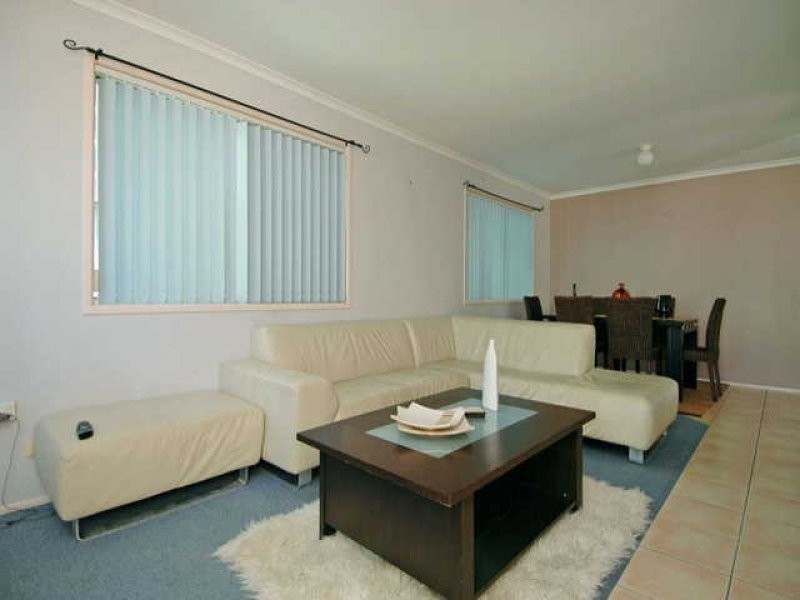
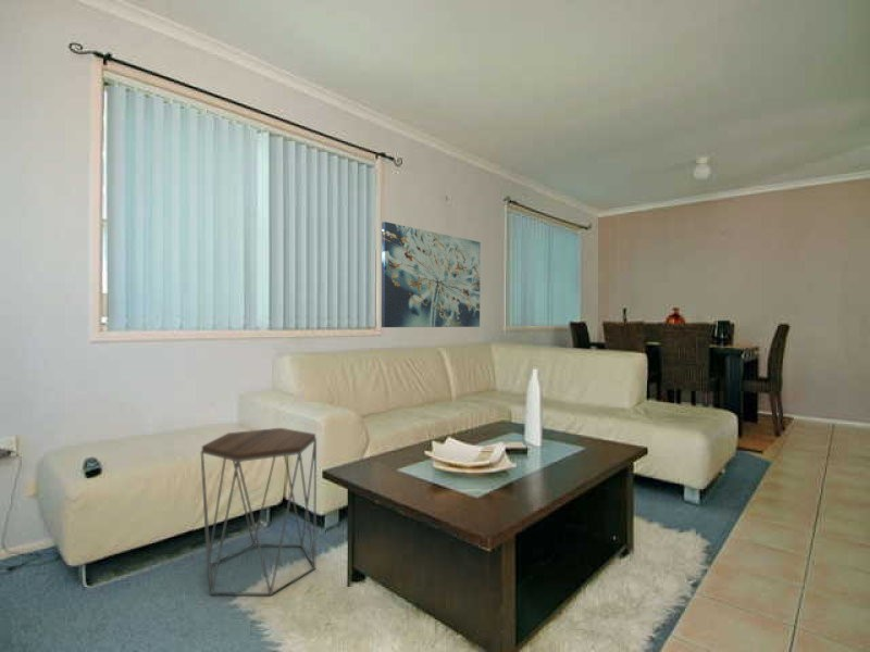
+ side table [199,427,318,597]
+ wall art [381,221,482,328]
